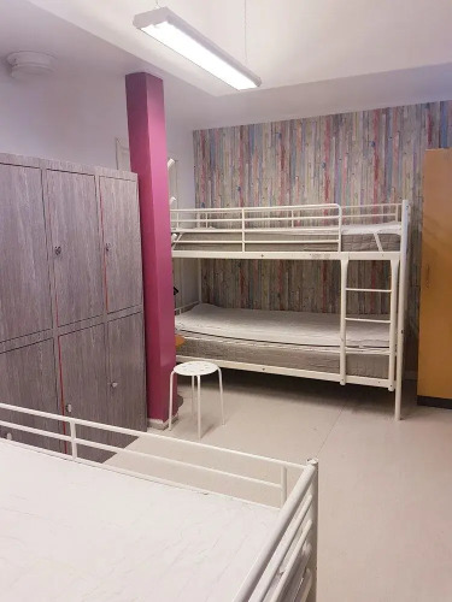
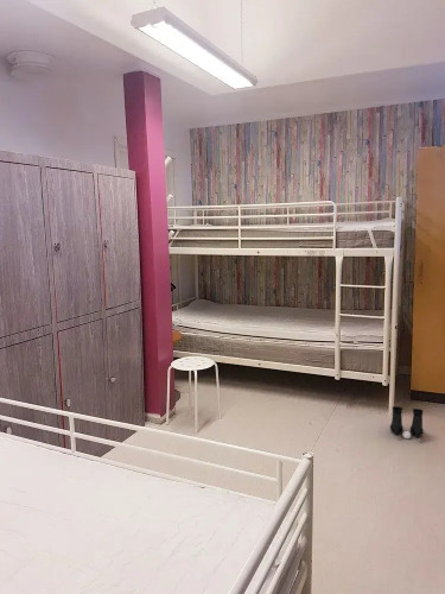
+ boots [389,405,425,440]
